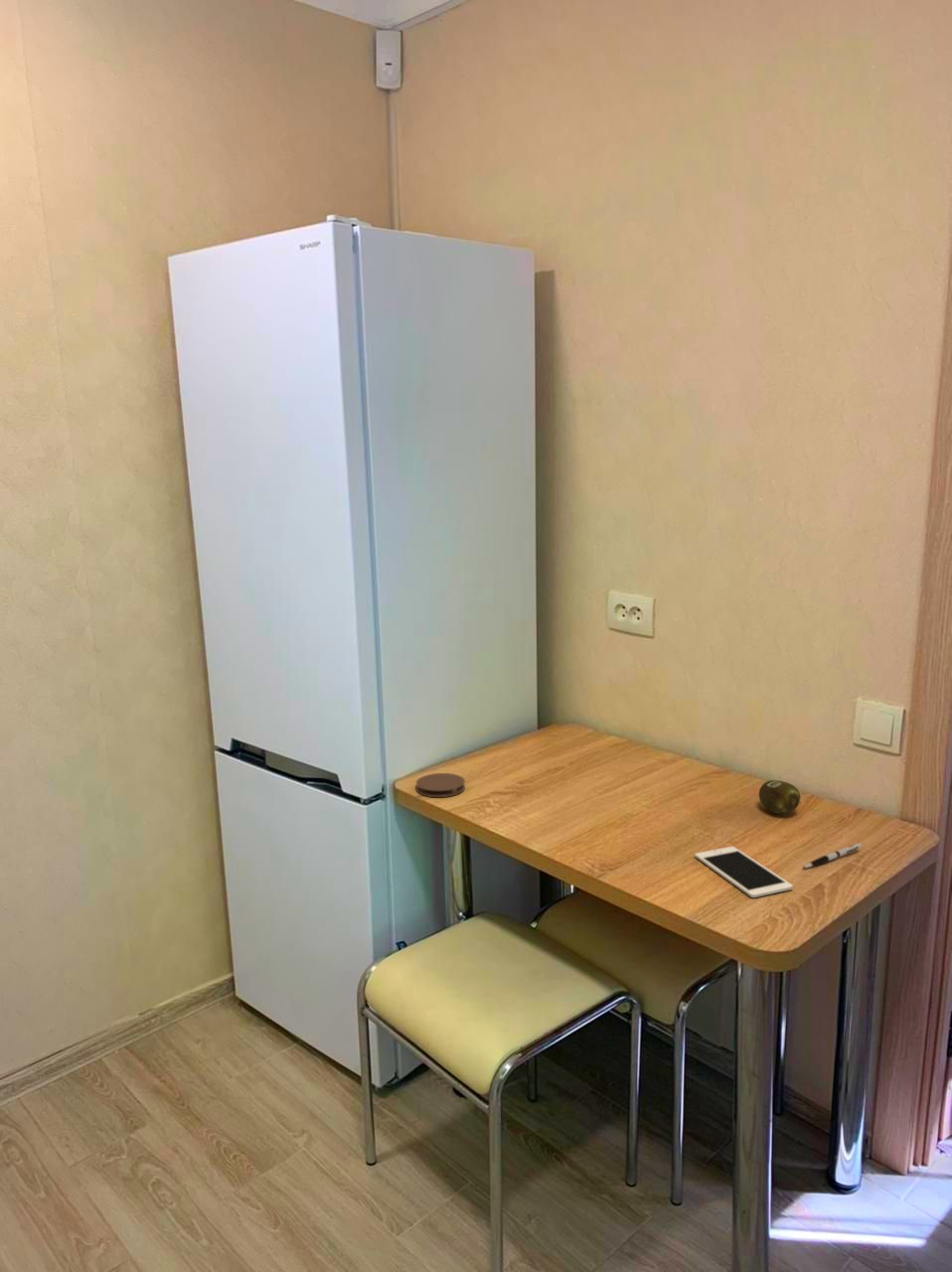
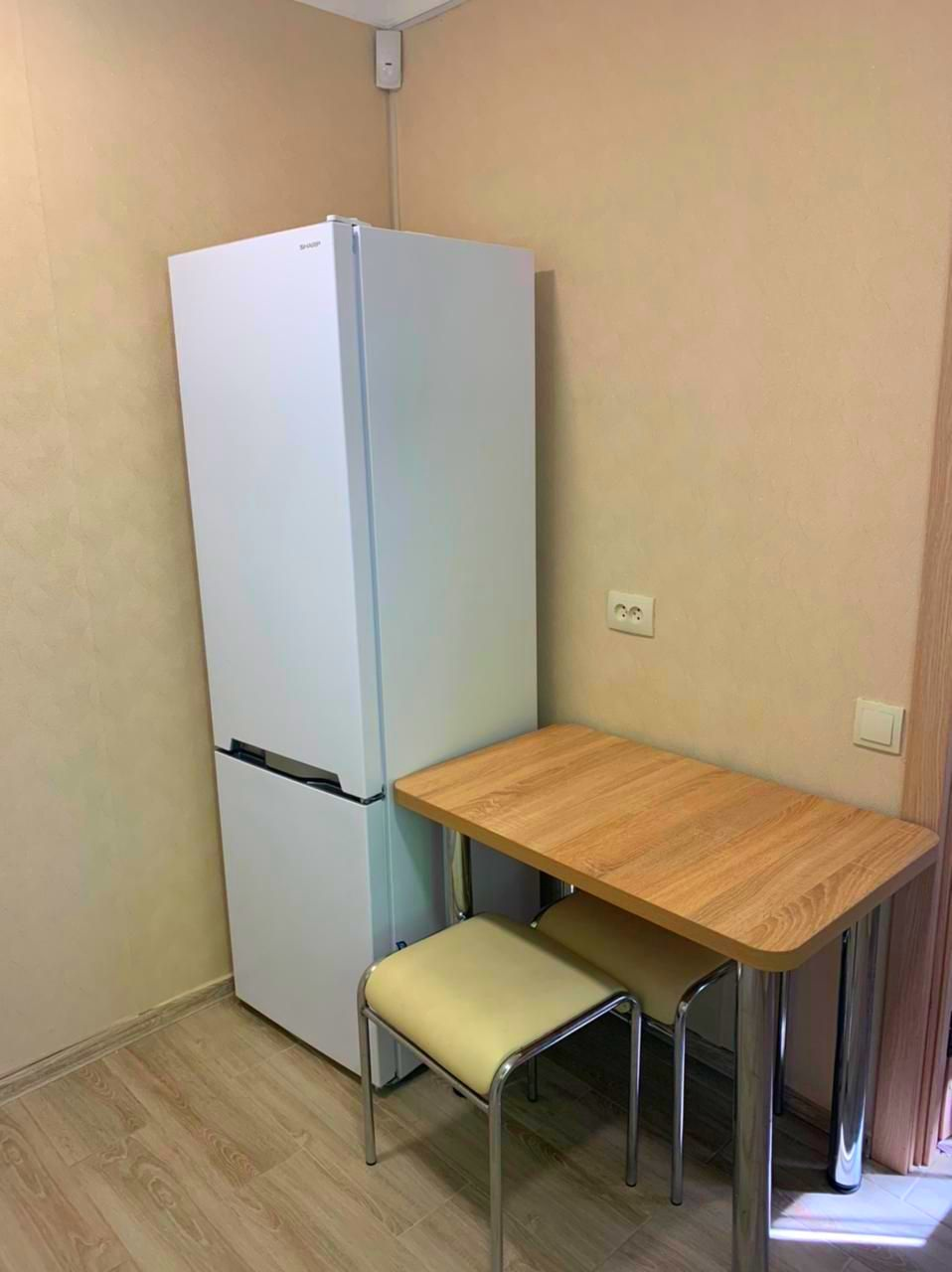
- coaster [415,772,466,798]
- cell phone [694,846,794,898]
- fruit [758,779,801,815]
- pen [802,843,863,870]
